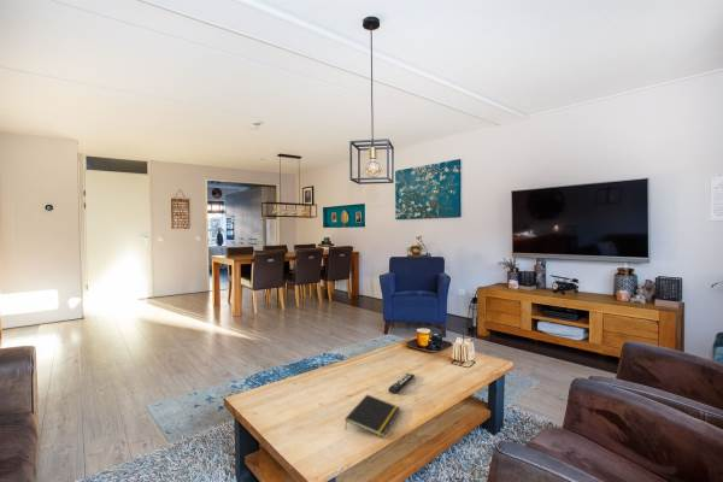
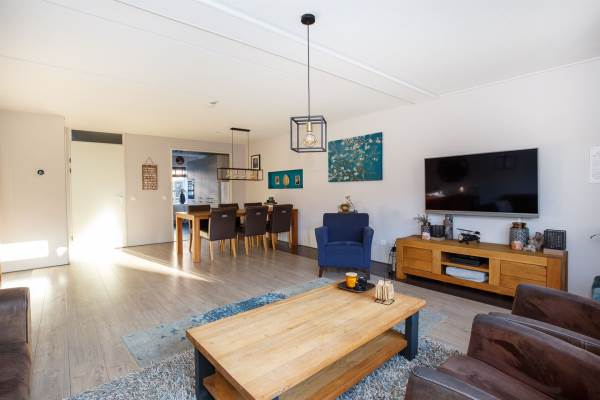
- notepad [343,393,401,439]
- remote control [387,372,416,394]
